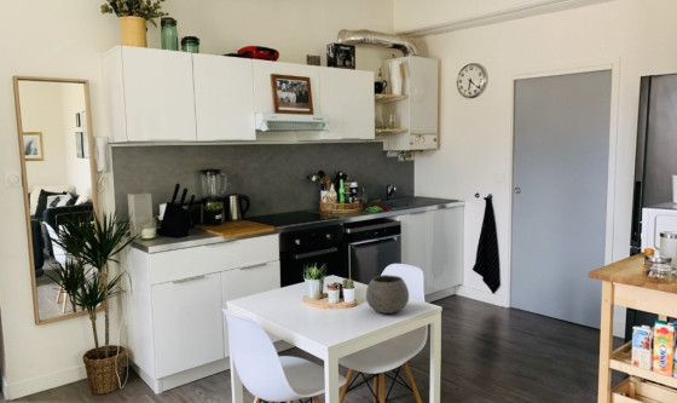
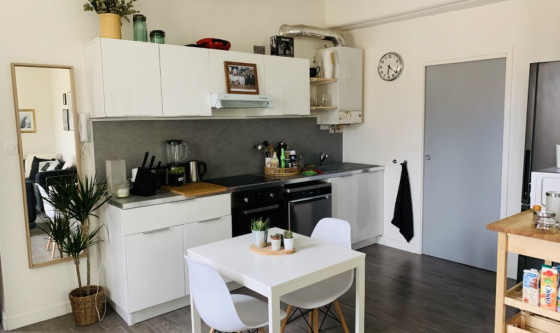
- bowl [365,274,410,315]
